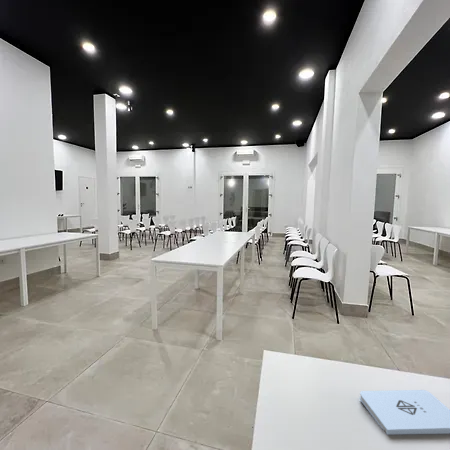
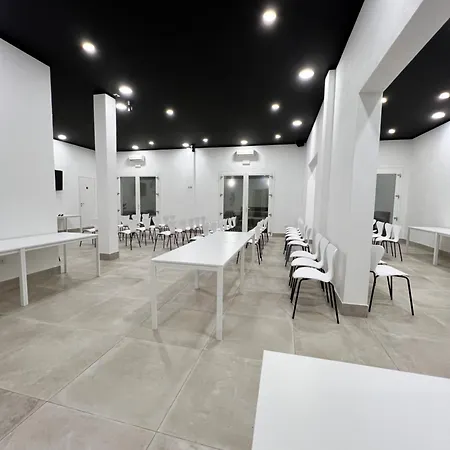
- notepad [359,389,450,435]
